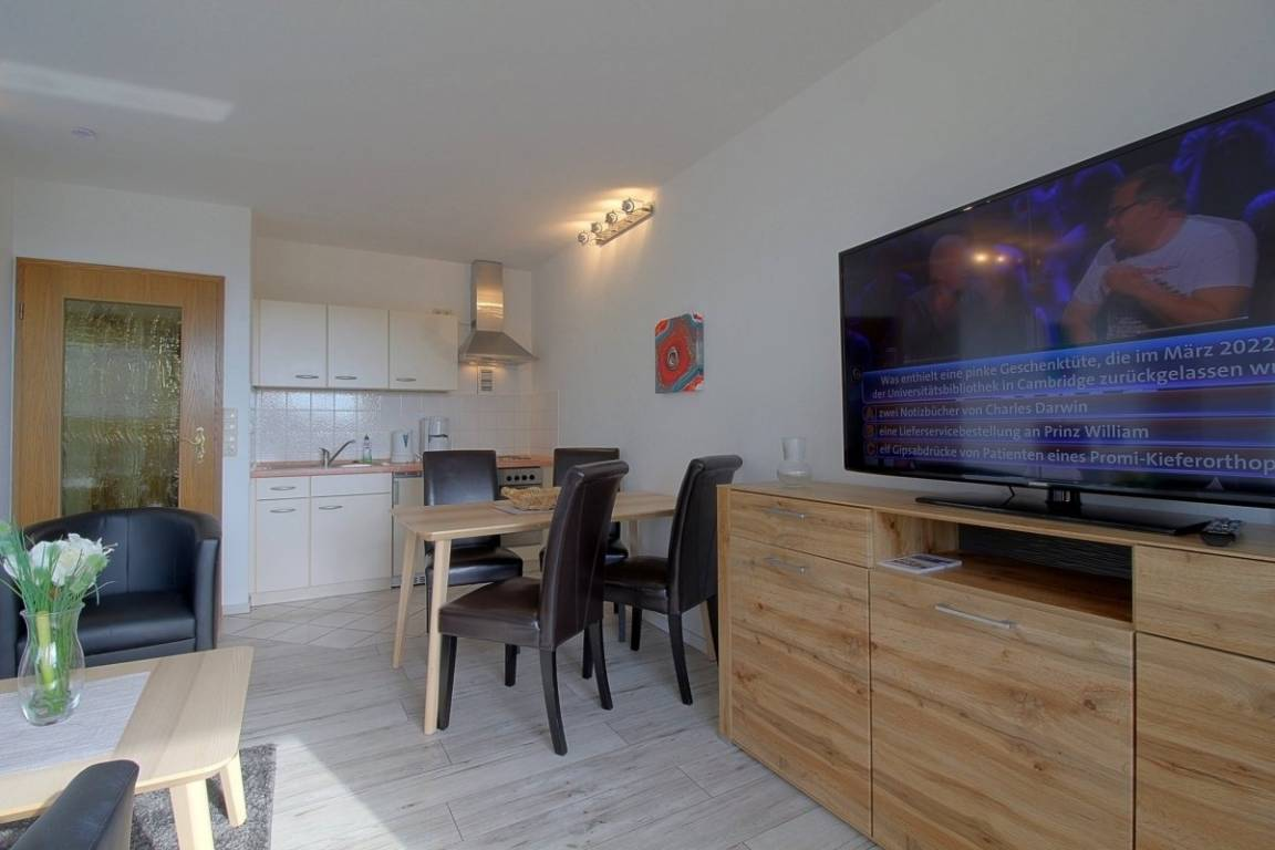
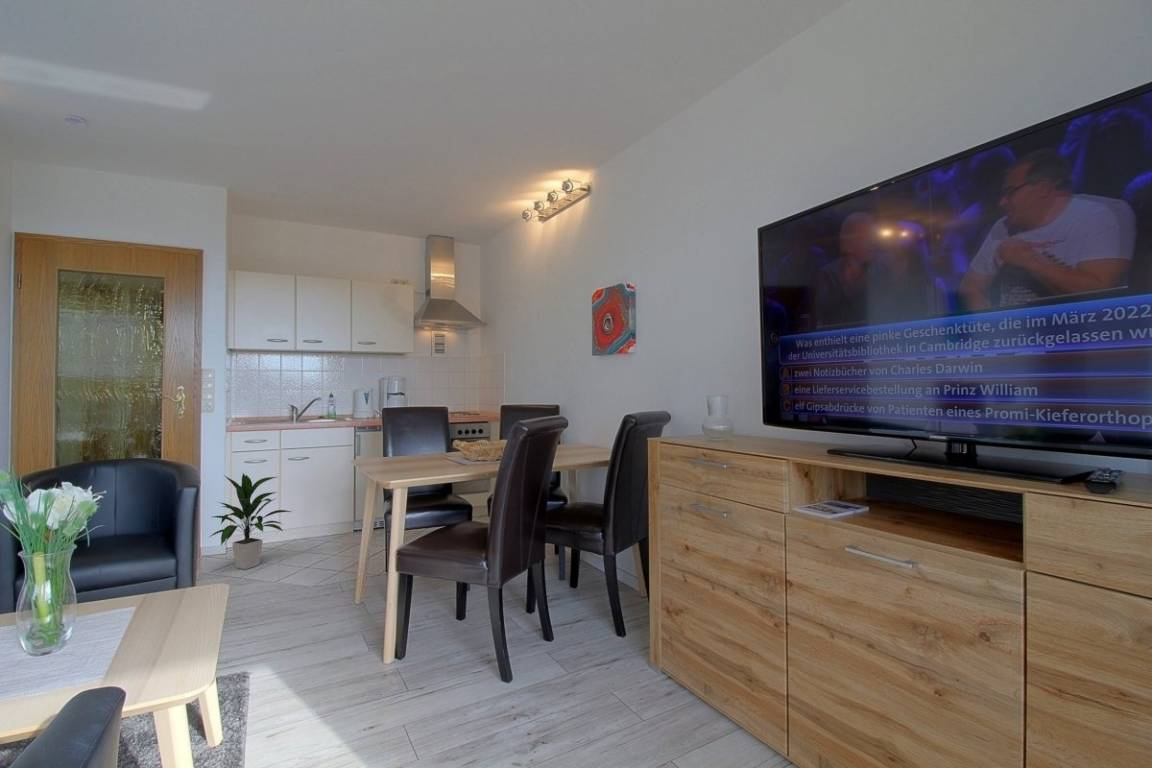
+ indoor plant [207,472,292,570]
